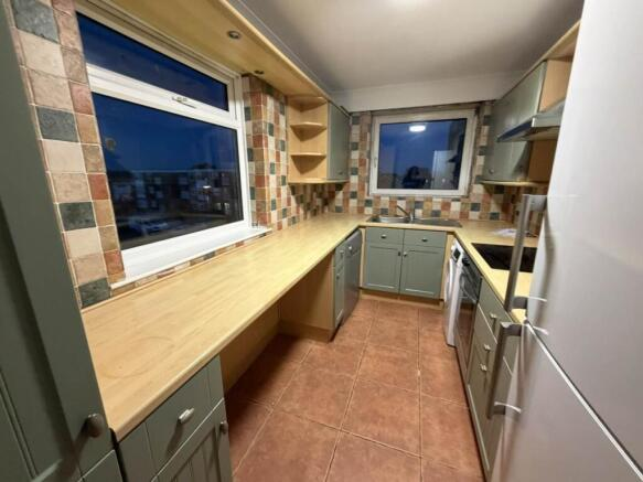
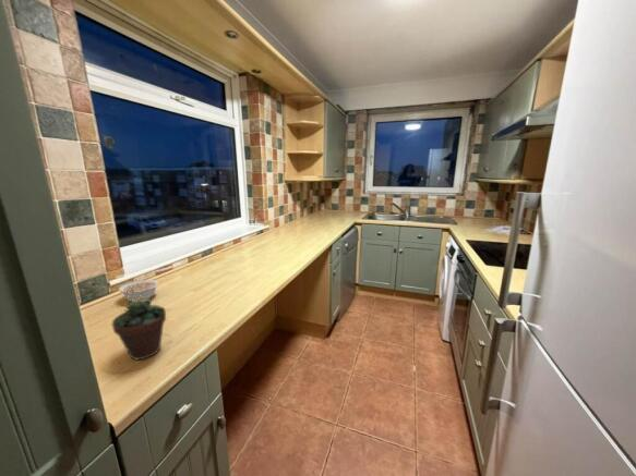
+ legume [118,279,159,303]
+ succulent plant [111,286,167,361]
